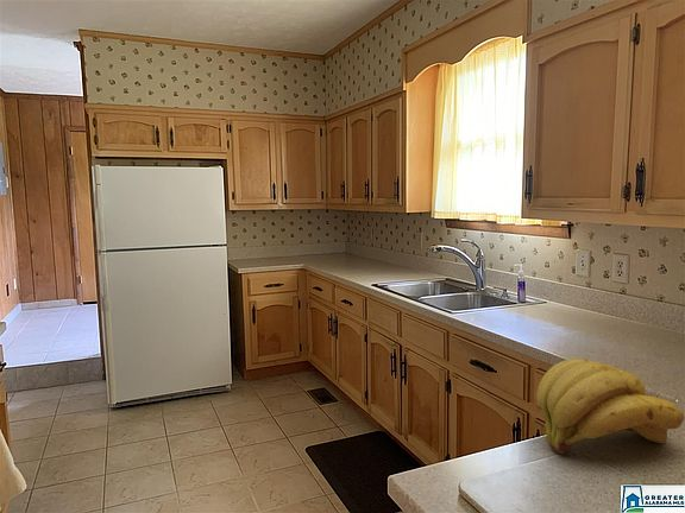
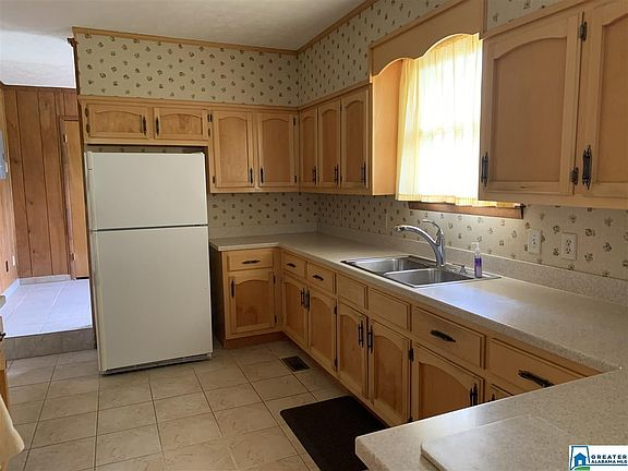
- banana bunch [535,357,685,455]
